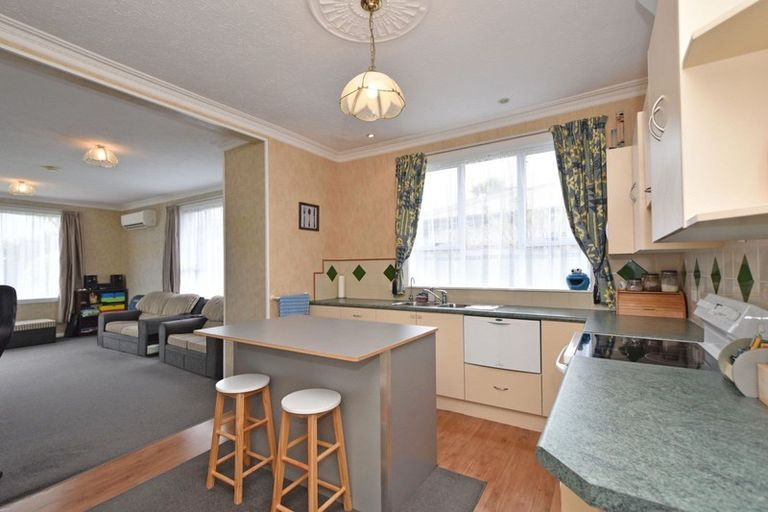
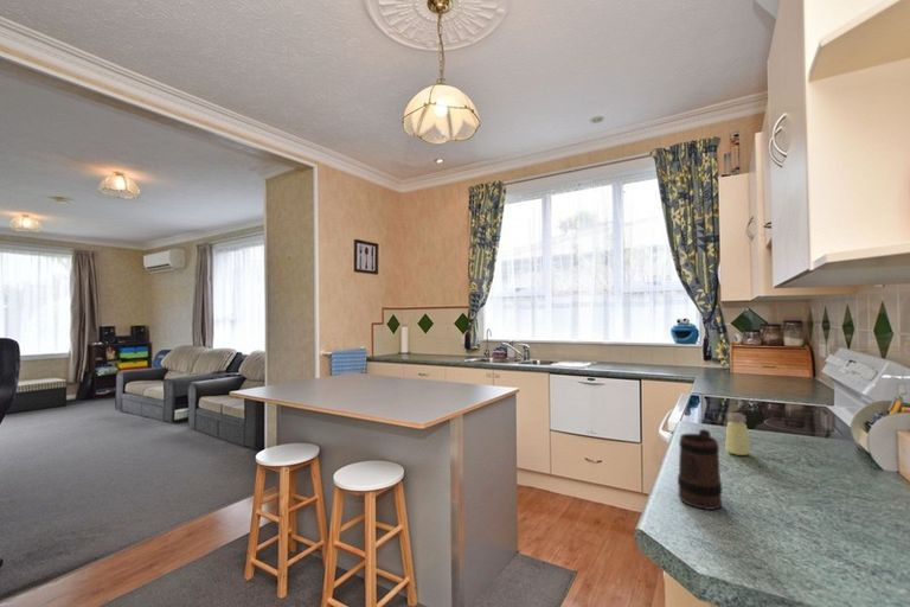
+ mug [677,428,723,511]
+ saltshaker [724,411,751,456]
